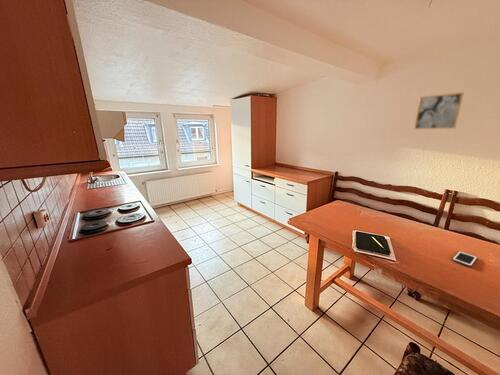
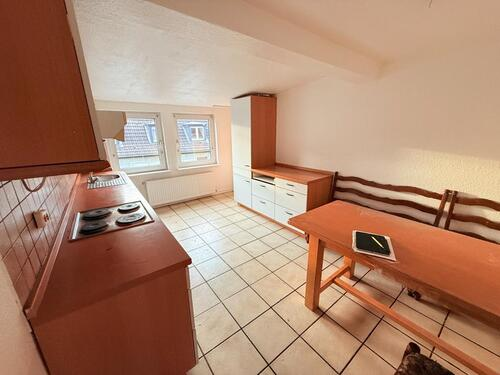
- cell phone [451,250,478,268]
- wall art [413,91,465,130]
